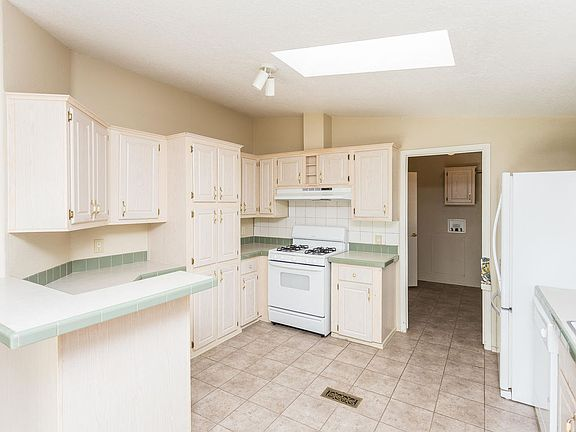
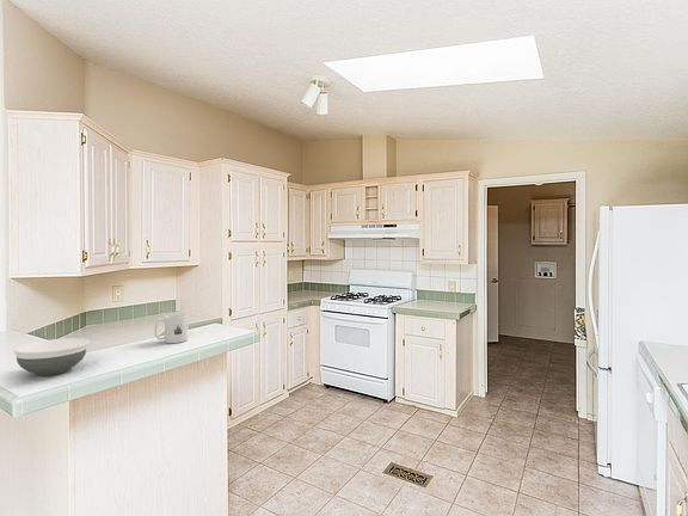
+ bowl [12,337,90,376]
+ mug [153,313,189,344]
